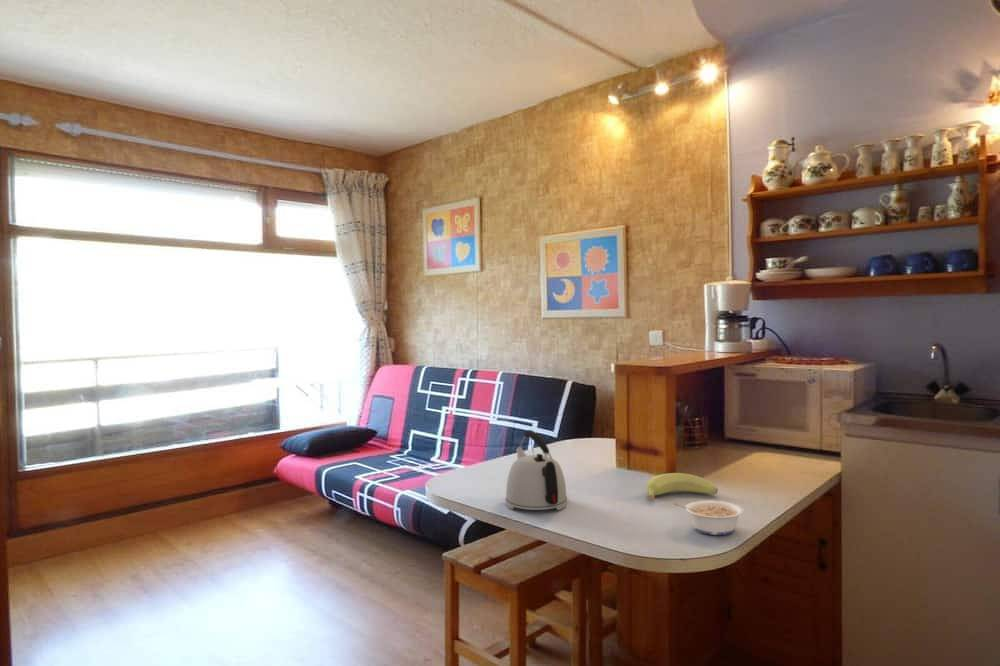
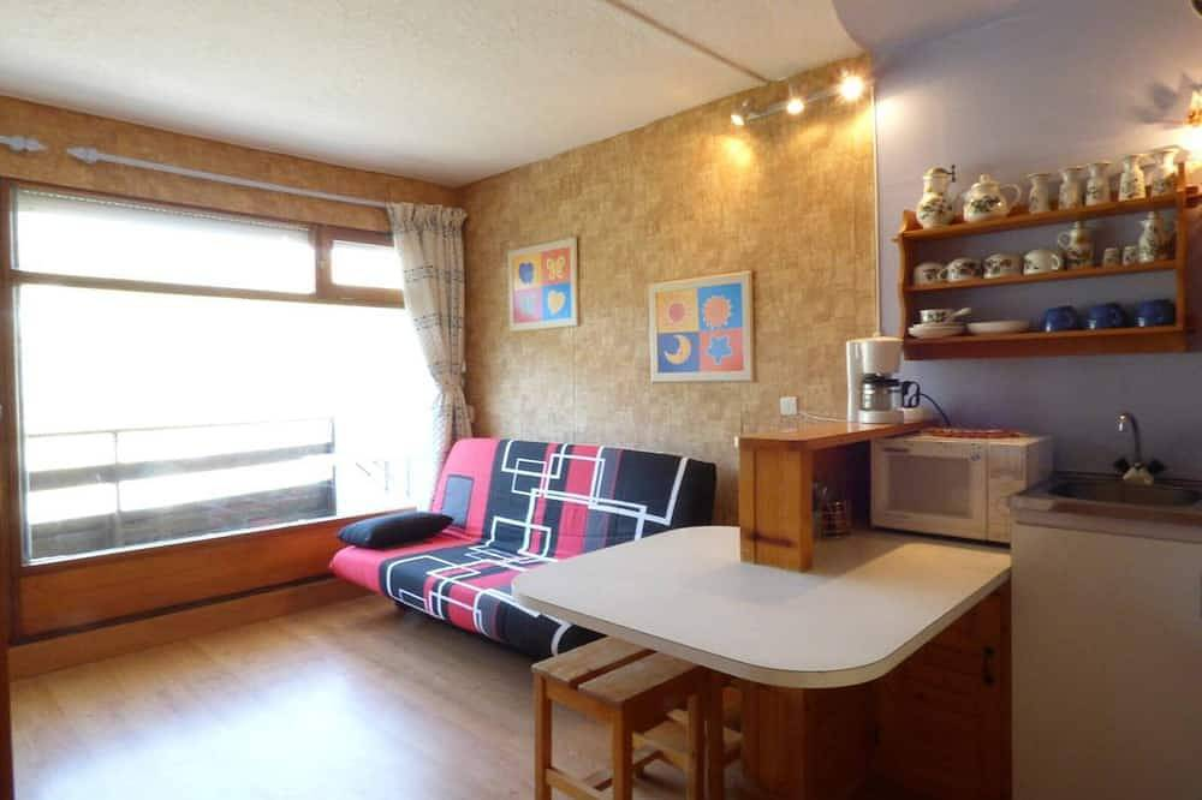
- kettle [505,429,568,511]
- legume [672,499,745,536]
- banana [646,472,719,501]
